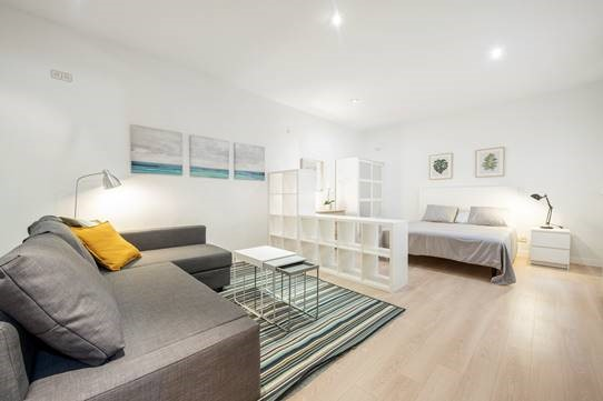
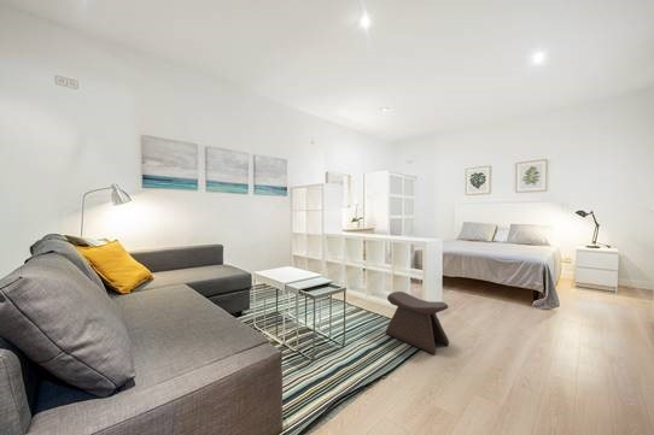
+ stool [384,290,450,355]
